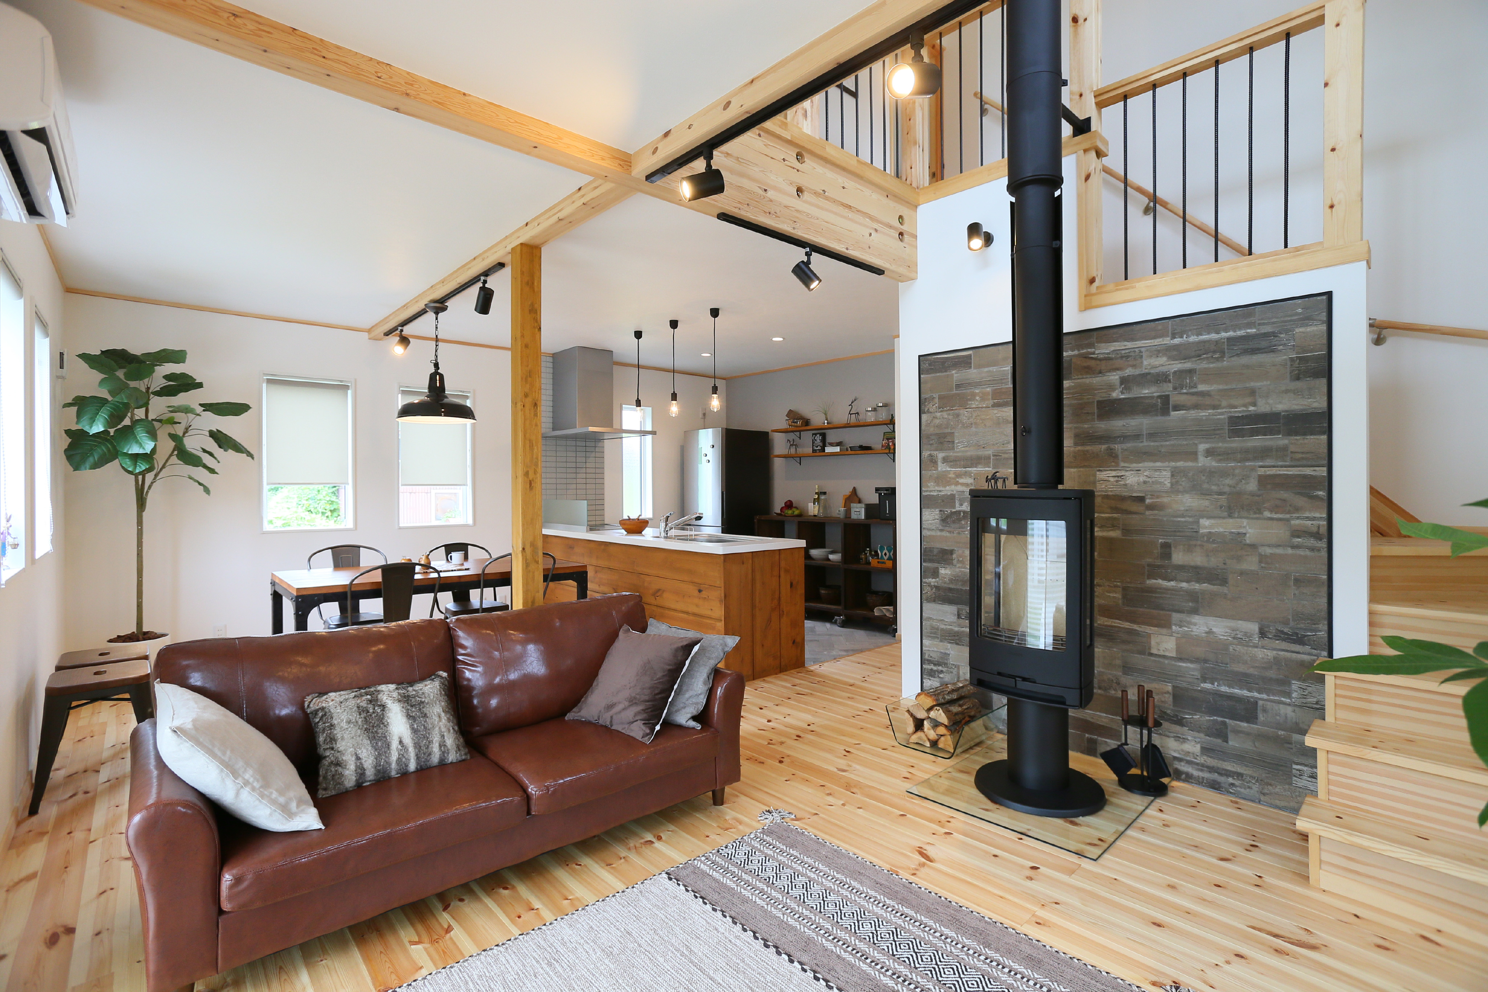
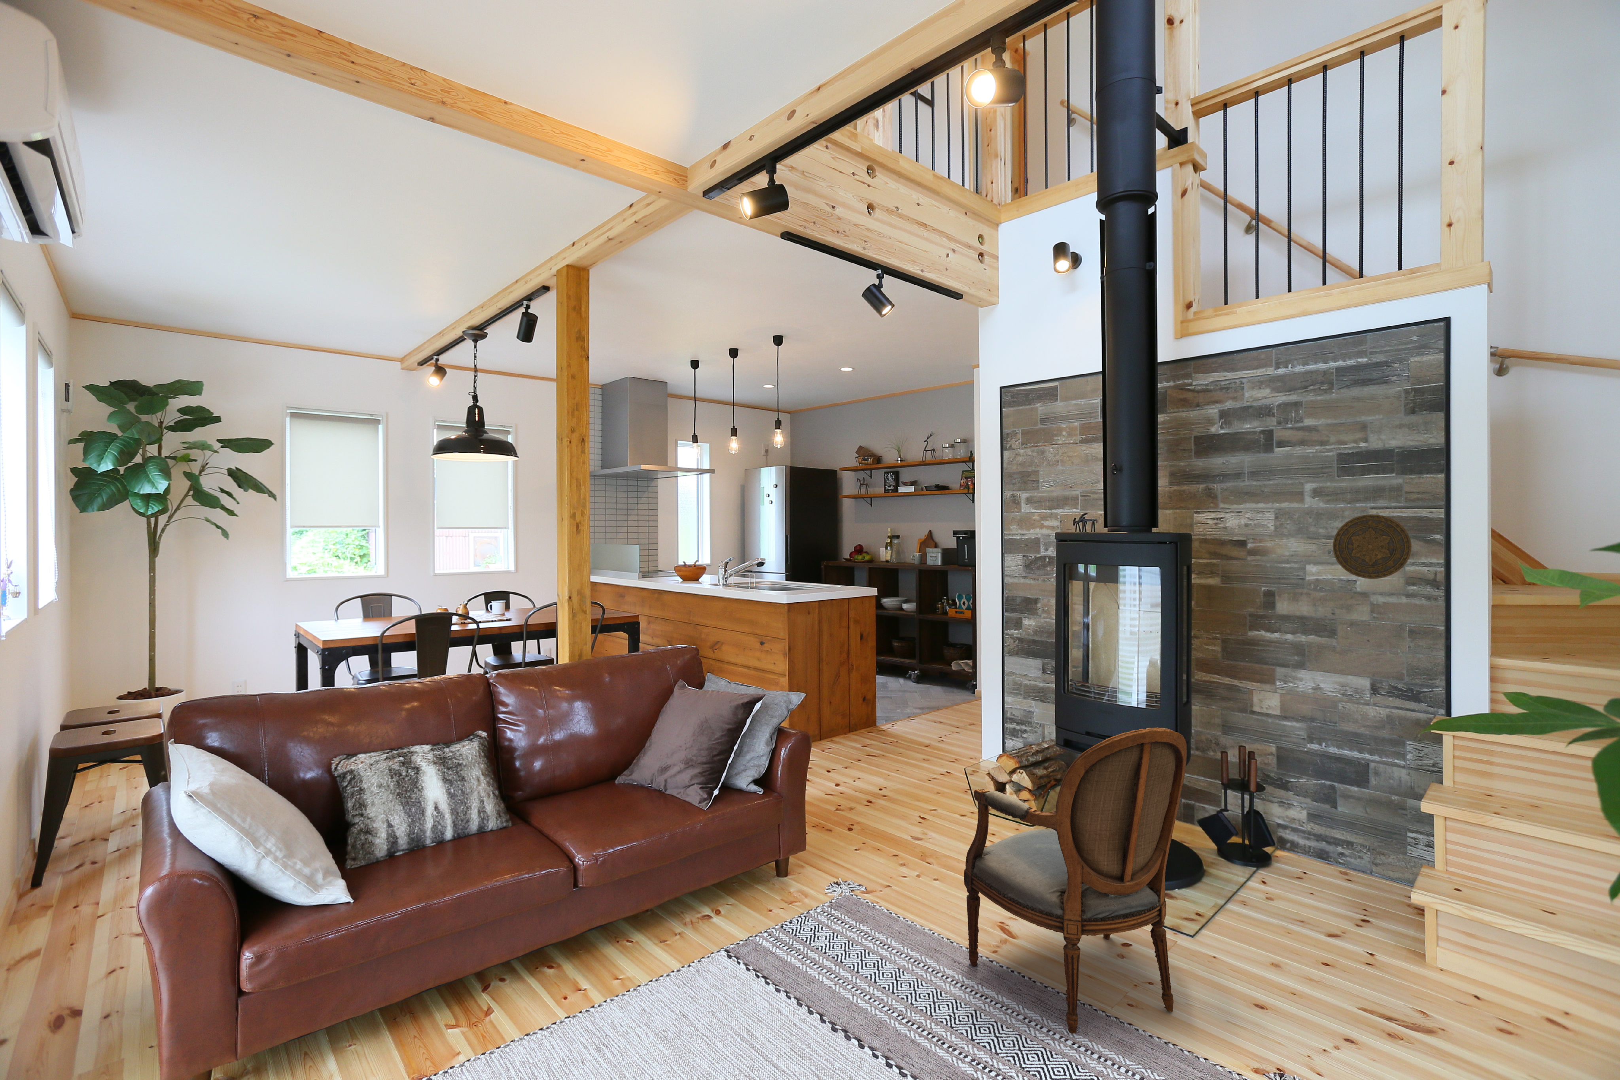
+ decorative plate [1332,513,1413,580]
+ armchair [963,727,1187,1039]
